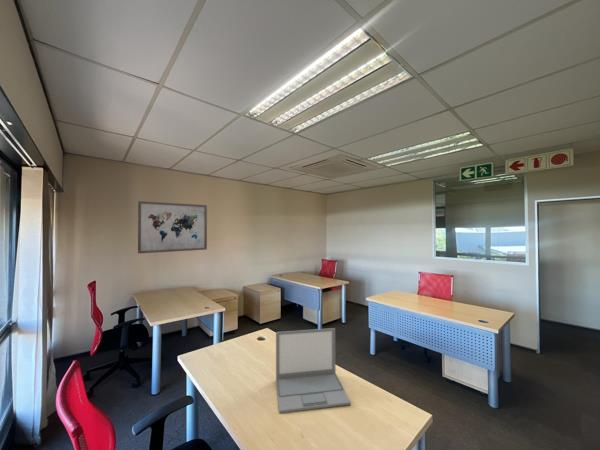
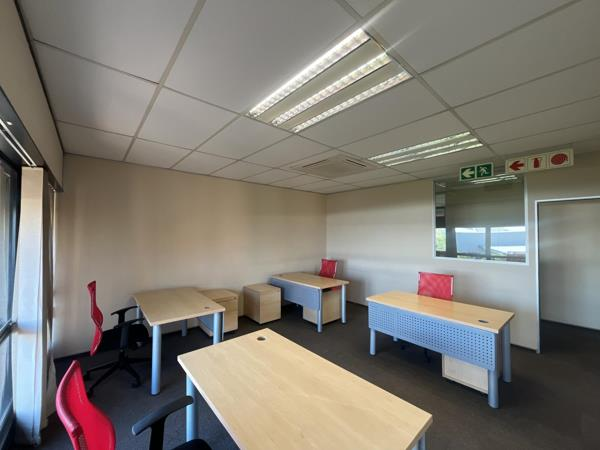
- laptop [275,327,352,414]
- wall art [137,200,208,254]
